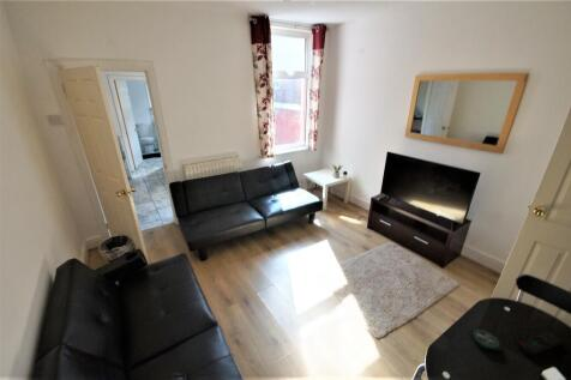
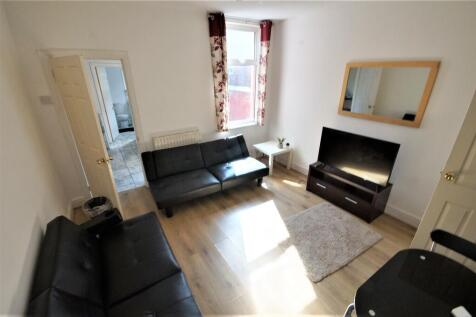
- remote control [516,330,564,357]
- coaster [469,327,503,352]
